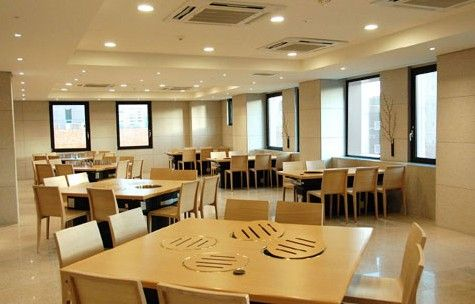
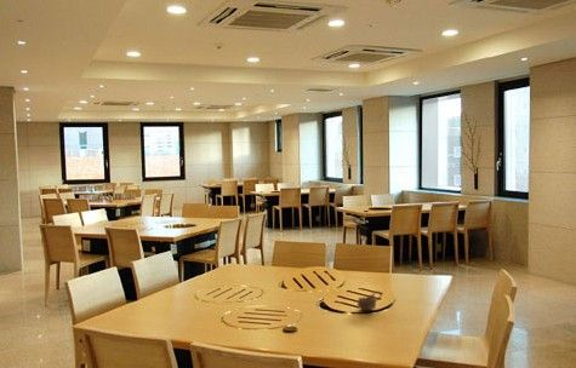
+ cup [357,289,383,311]
